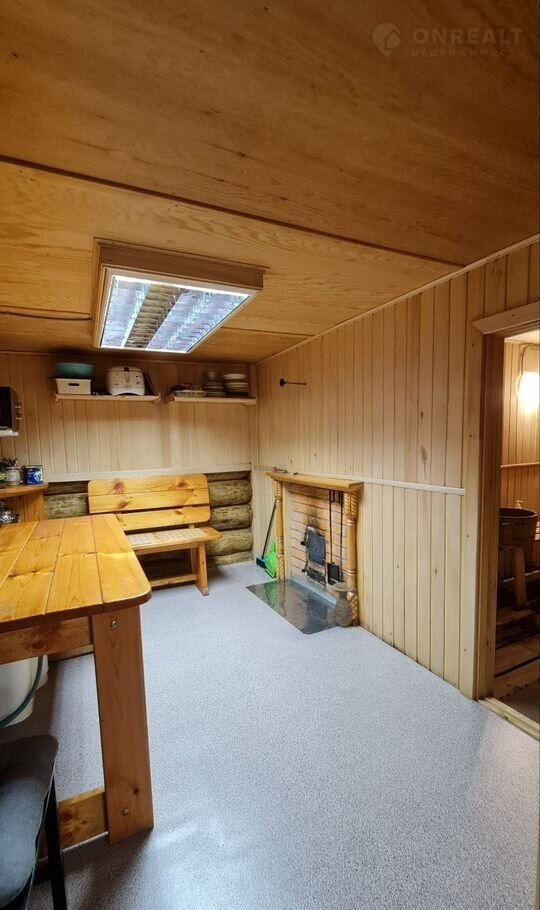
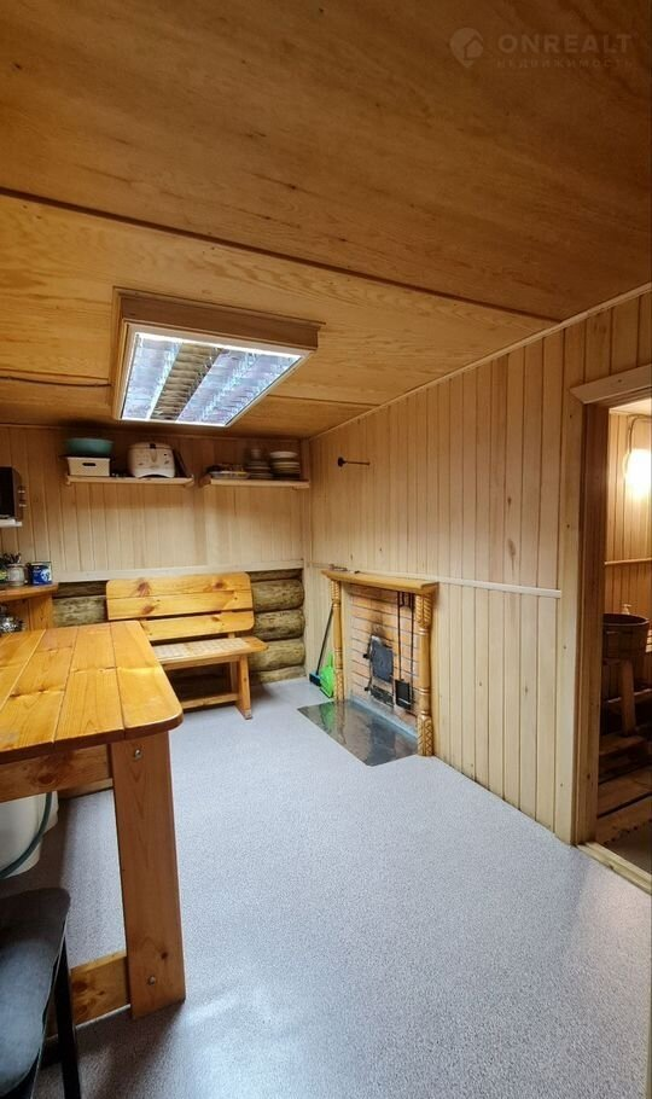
- ceramic jug [332,582,358,628]
